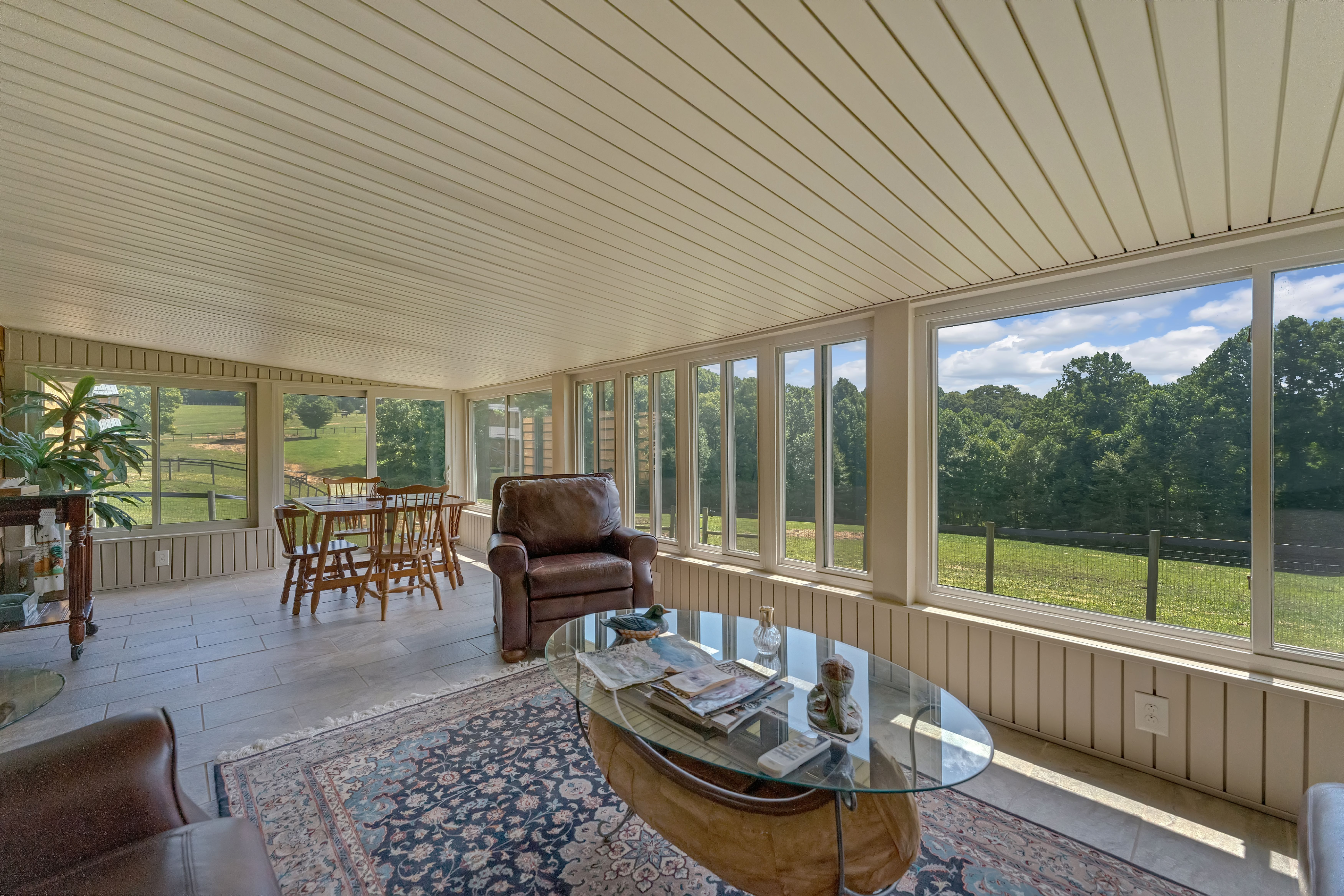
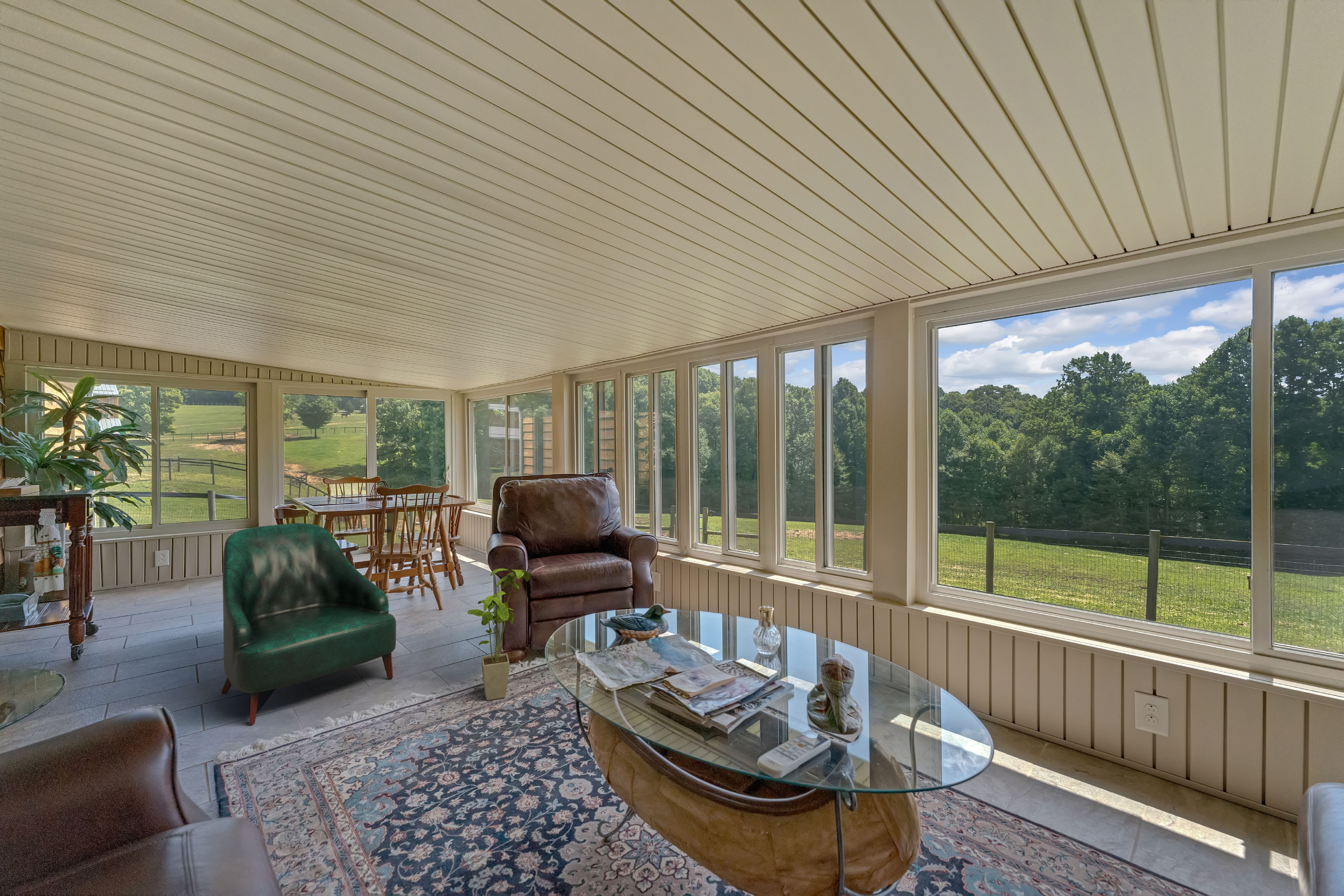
+ armchair [221,523,396,726]
+ house plant [467,568,530,701]
